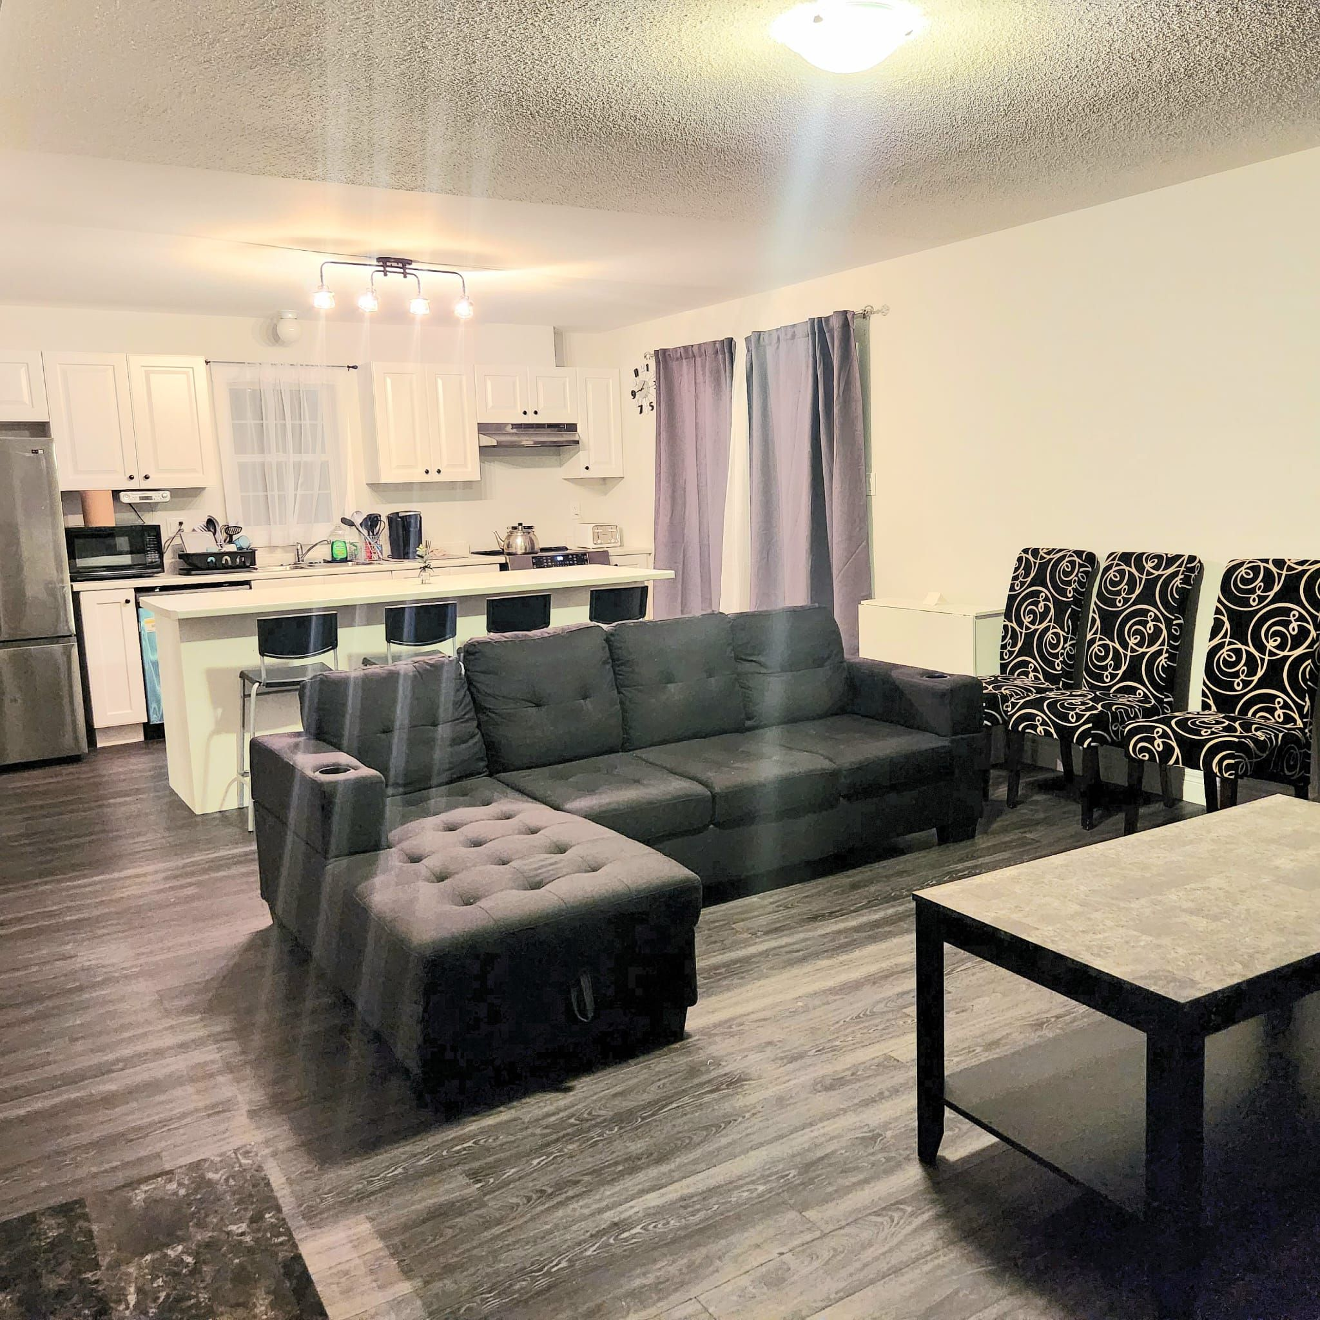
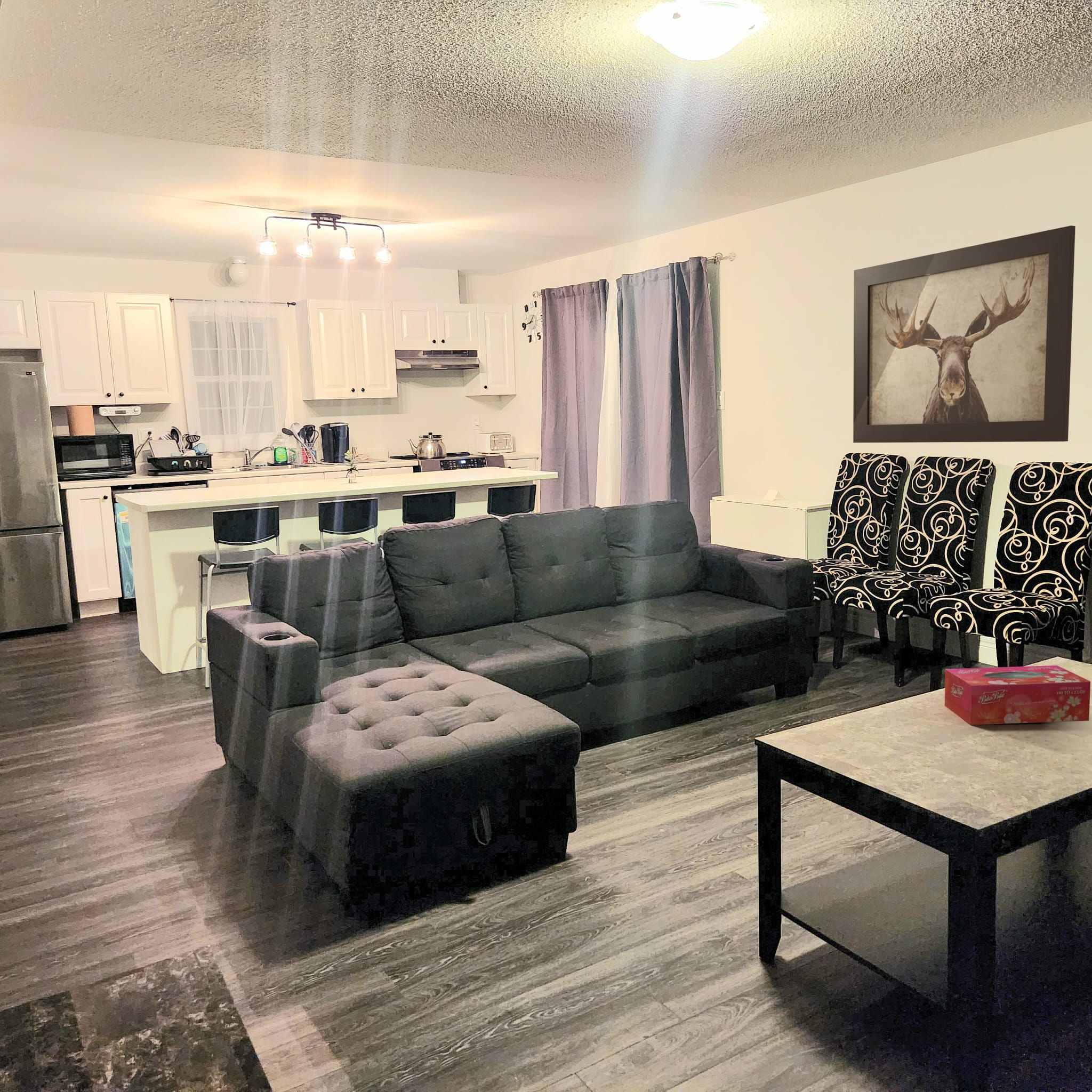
+ wall art [853,225,1076,443]
+ tissue box [944,665,1091,725]
